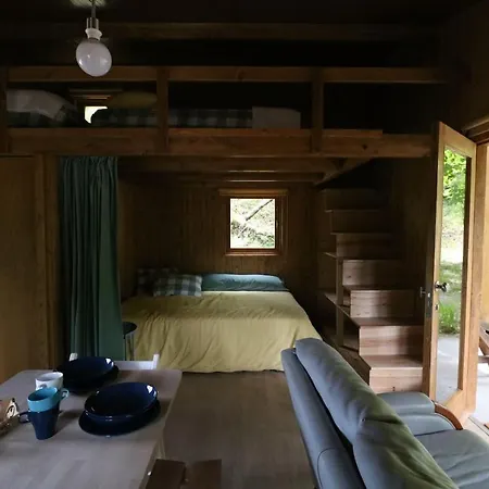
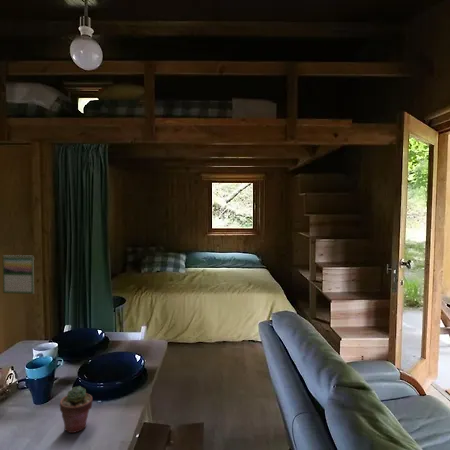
+ potted succulent [59,385,93,434]
+ calendar [2,254,35,295]
